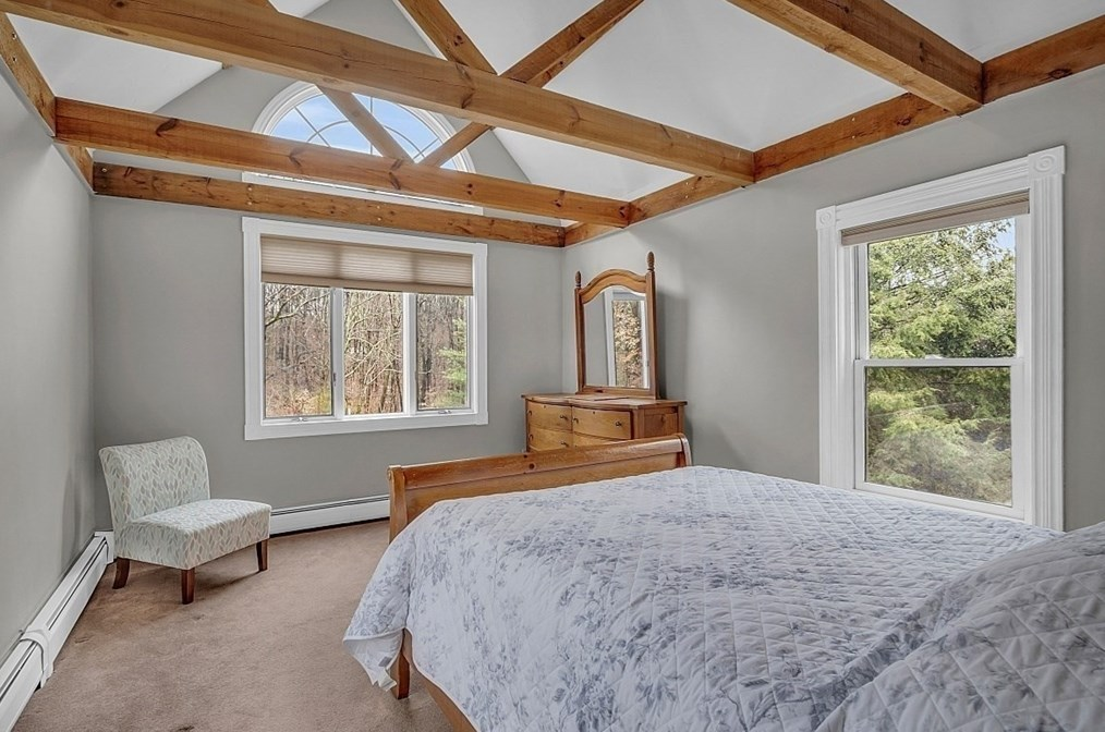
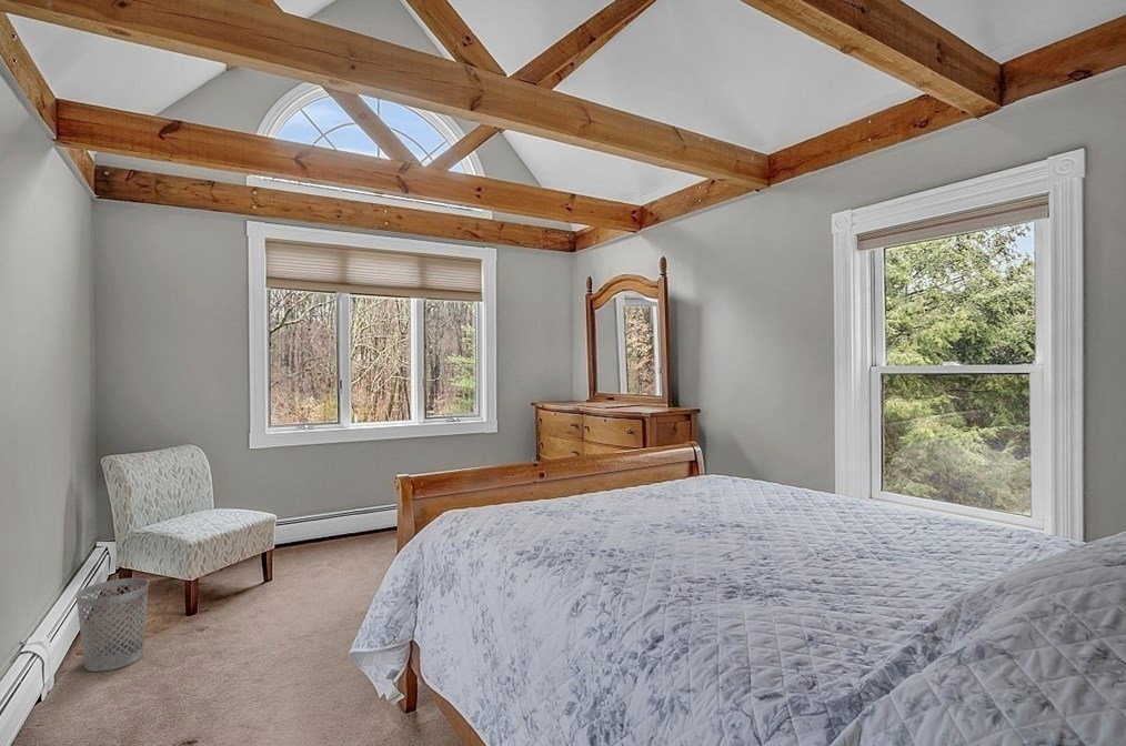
+ wastebasket [76,577,150,673]
